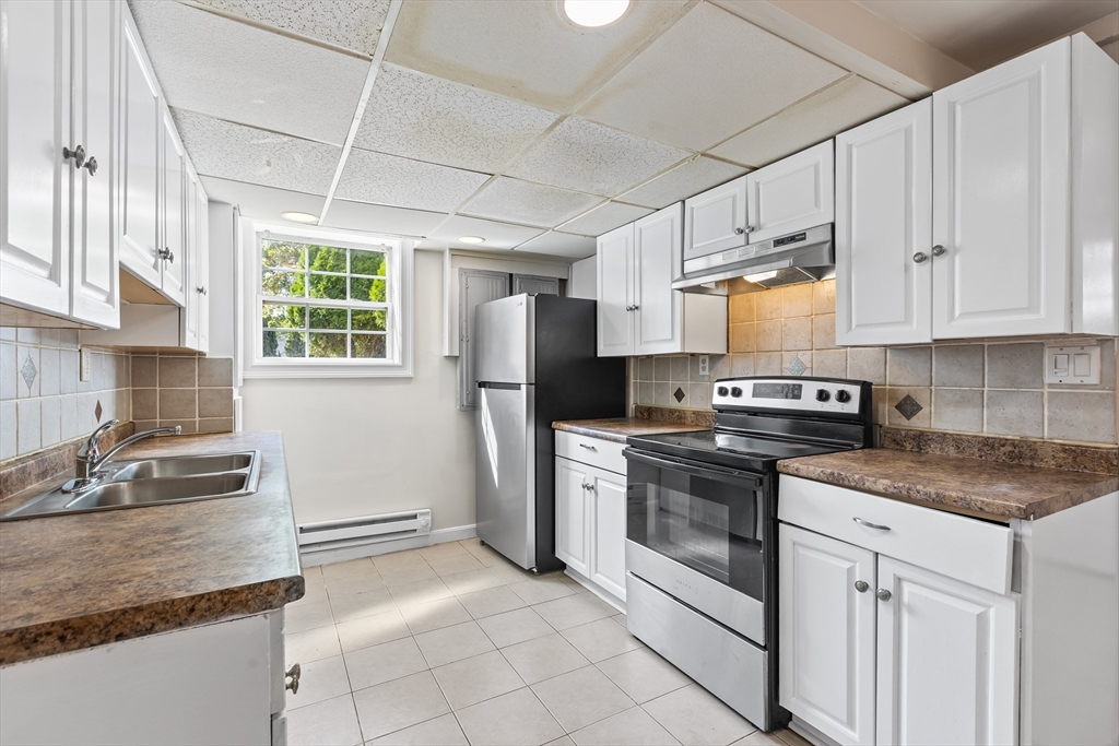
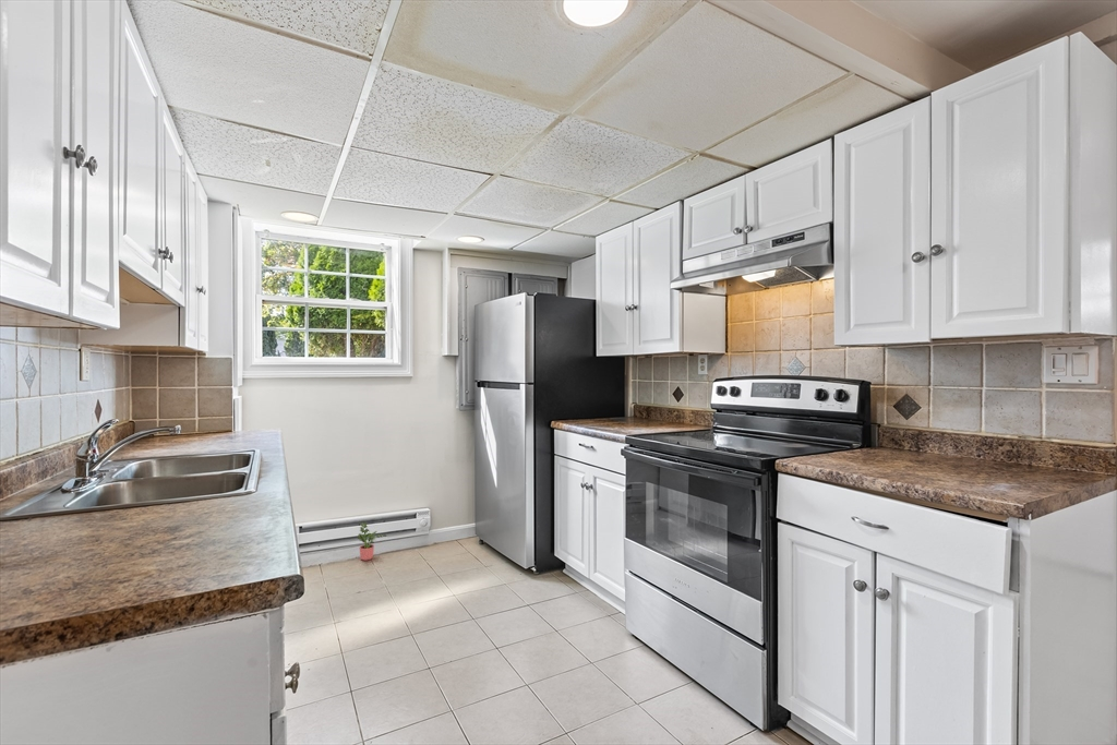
+ potted plant [357,521,388,562]
